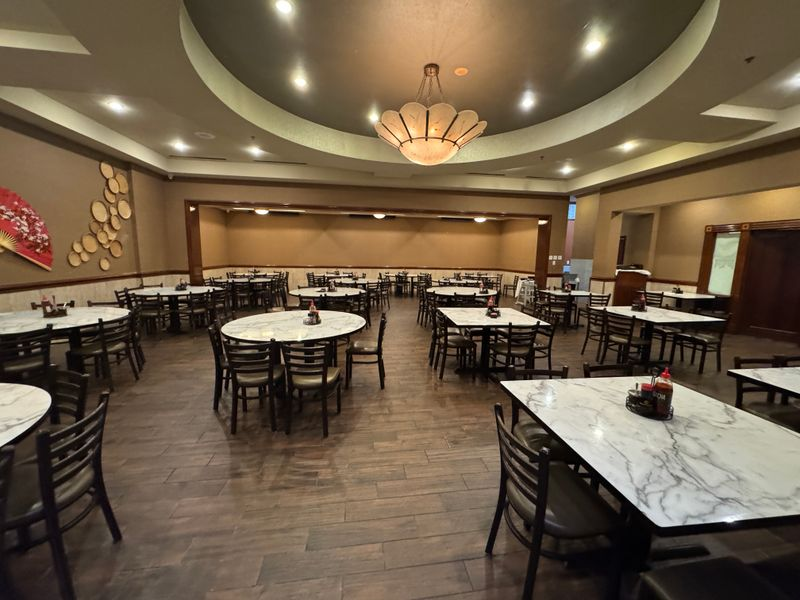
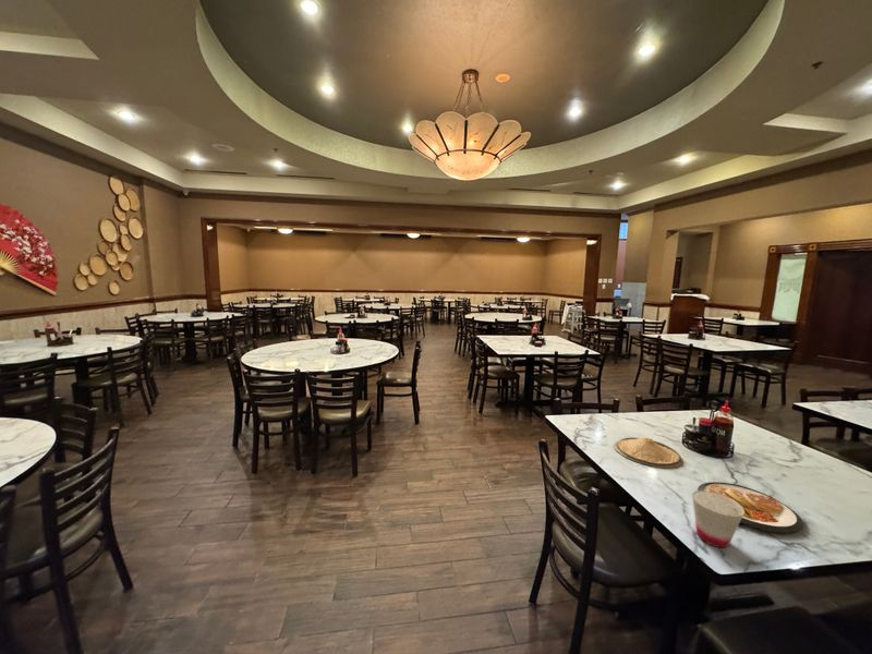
+ dish [697,481,804,535]
+ cup [691,491,744,548]
+ plate [613,437,683,469]
